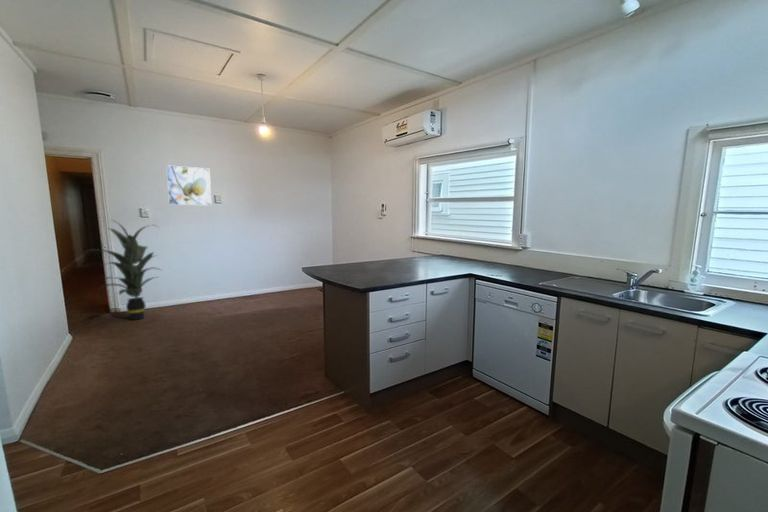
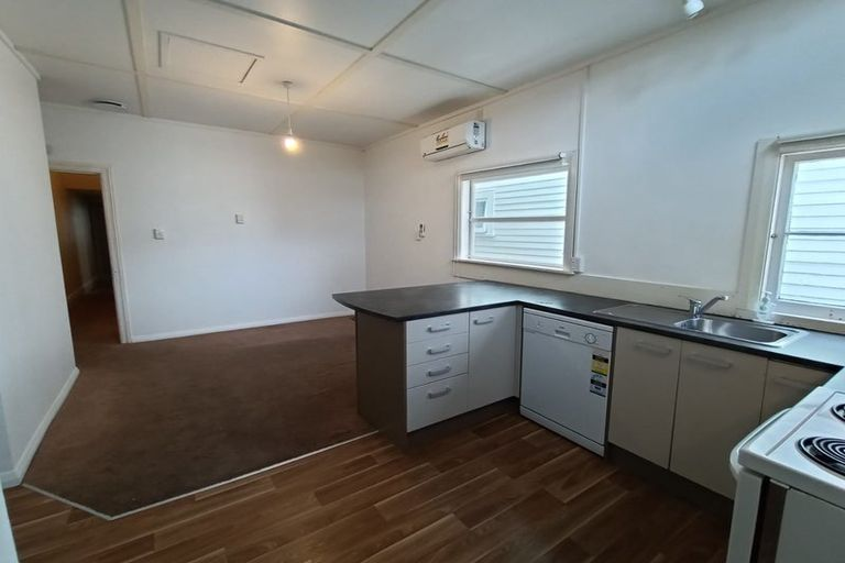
- indoor plant [87,219,164,321]
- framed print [165,164,213,206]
